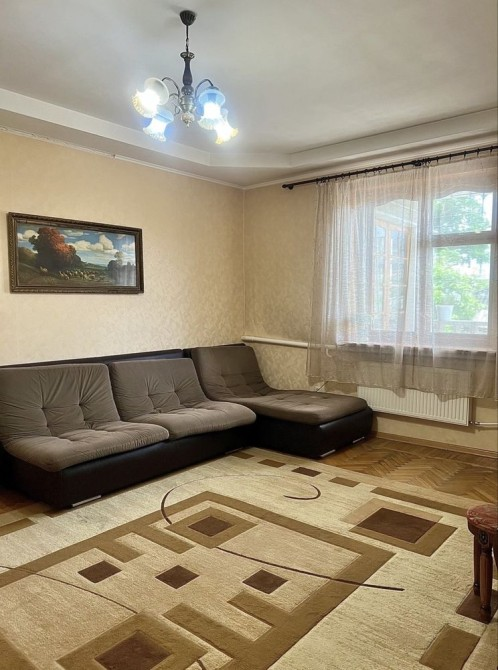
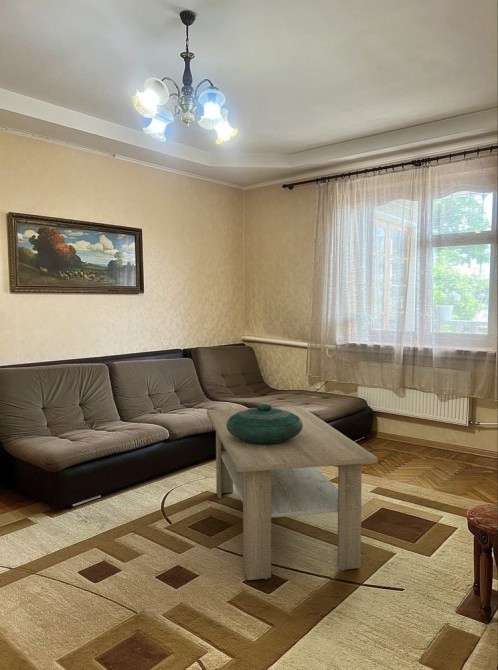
+ decorative bowl [226,403,303,445]
+ coffee table [206,405,379,581]
